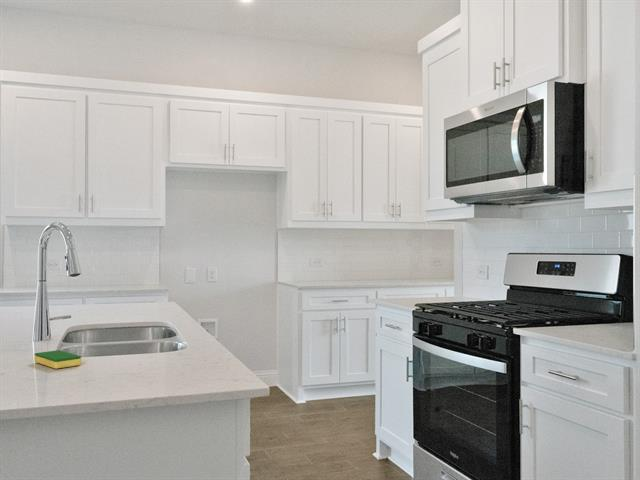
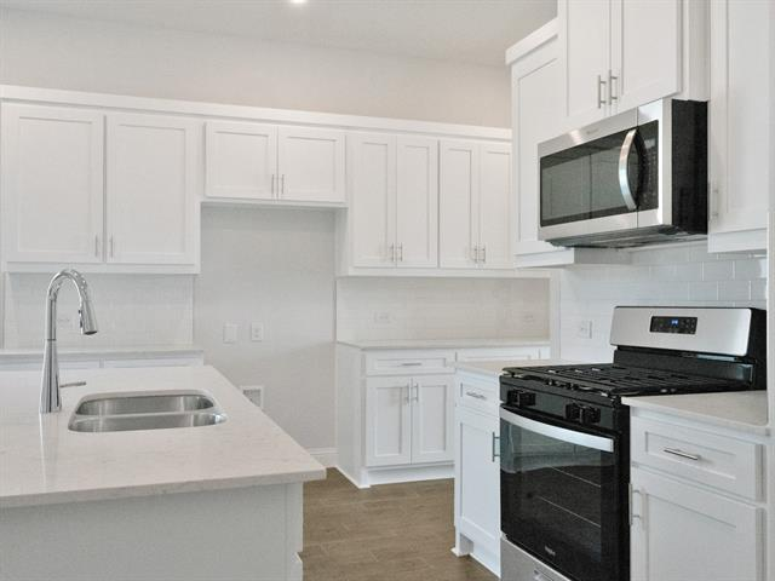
- dish sponge [33,349,82,370]
